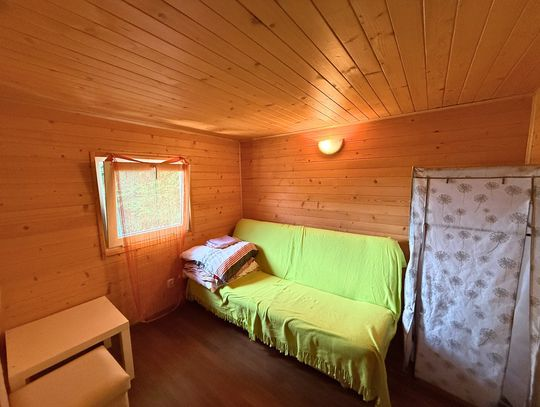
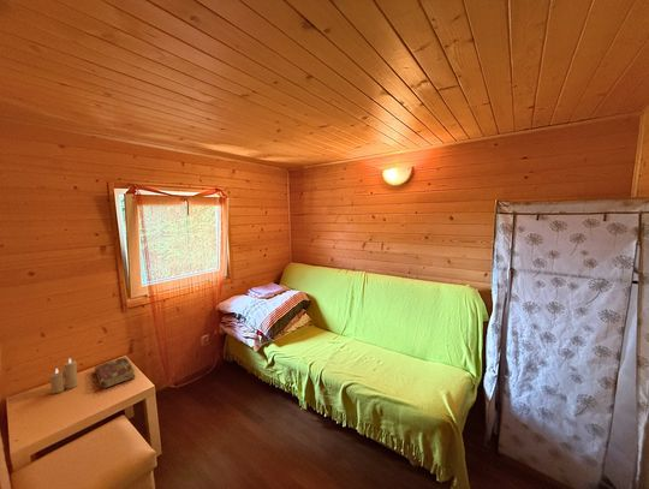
+ candle [49,358,79,394]
+ book [94,356,137,389]
